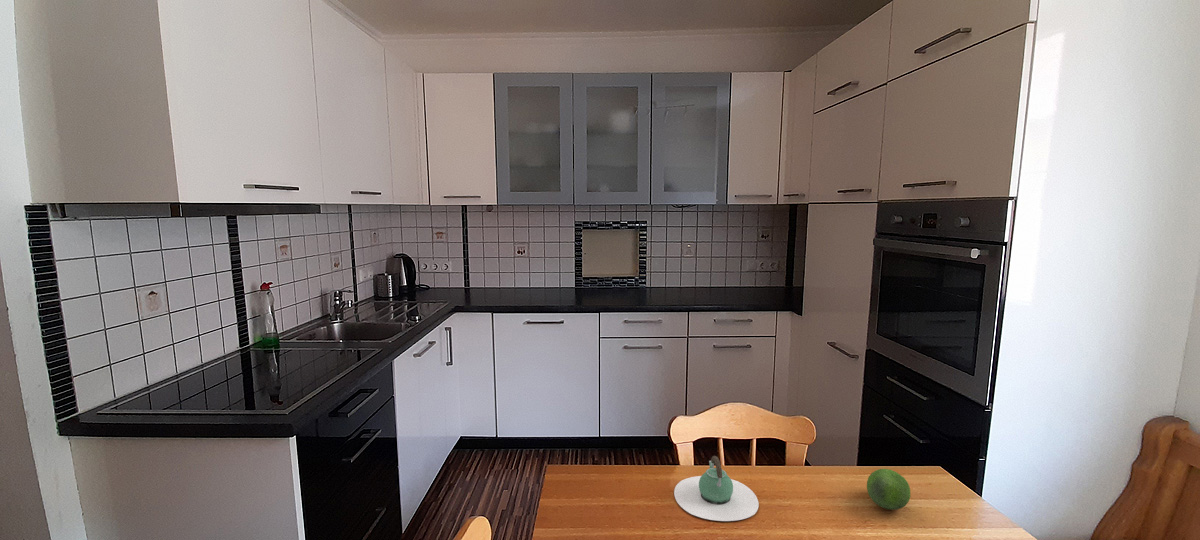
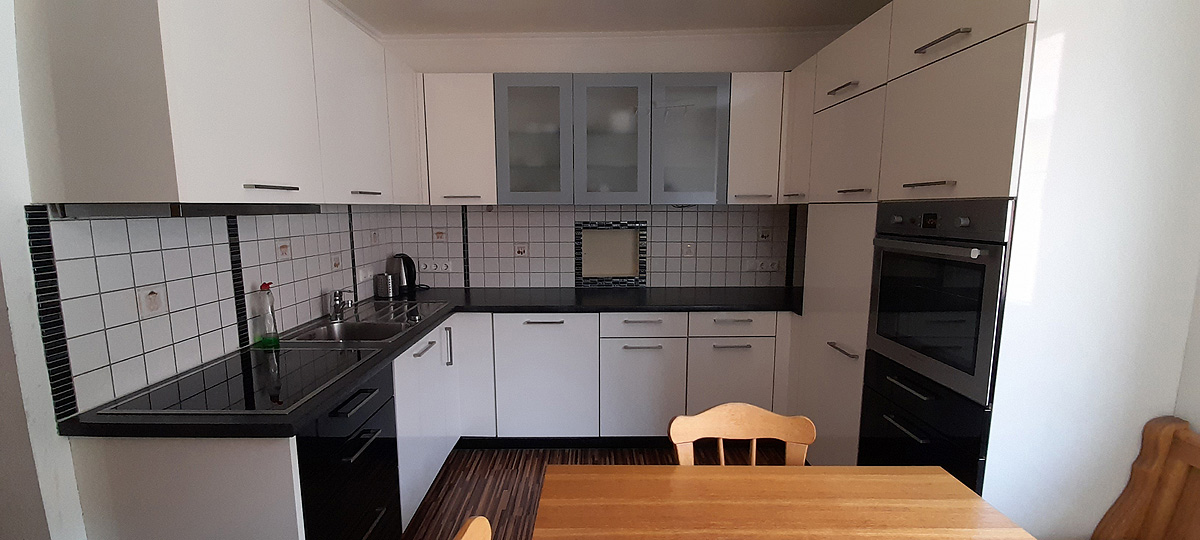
- teapot [673,455,760,522]
- fruit [866,468,911,511]
